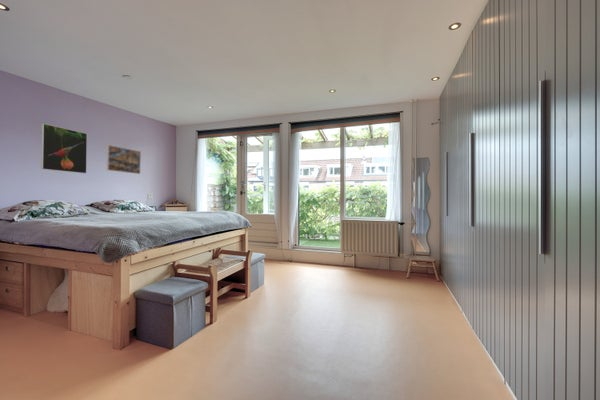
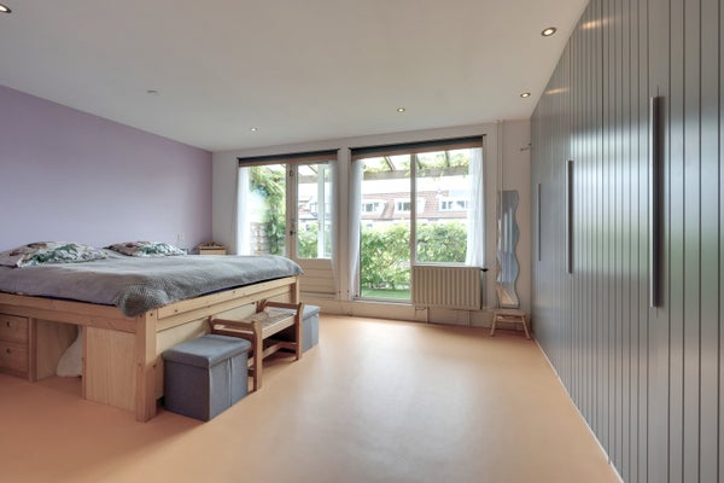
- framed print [40,122,88,174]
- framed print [106,144,142,175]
